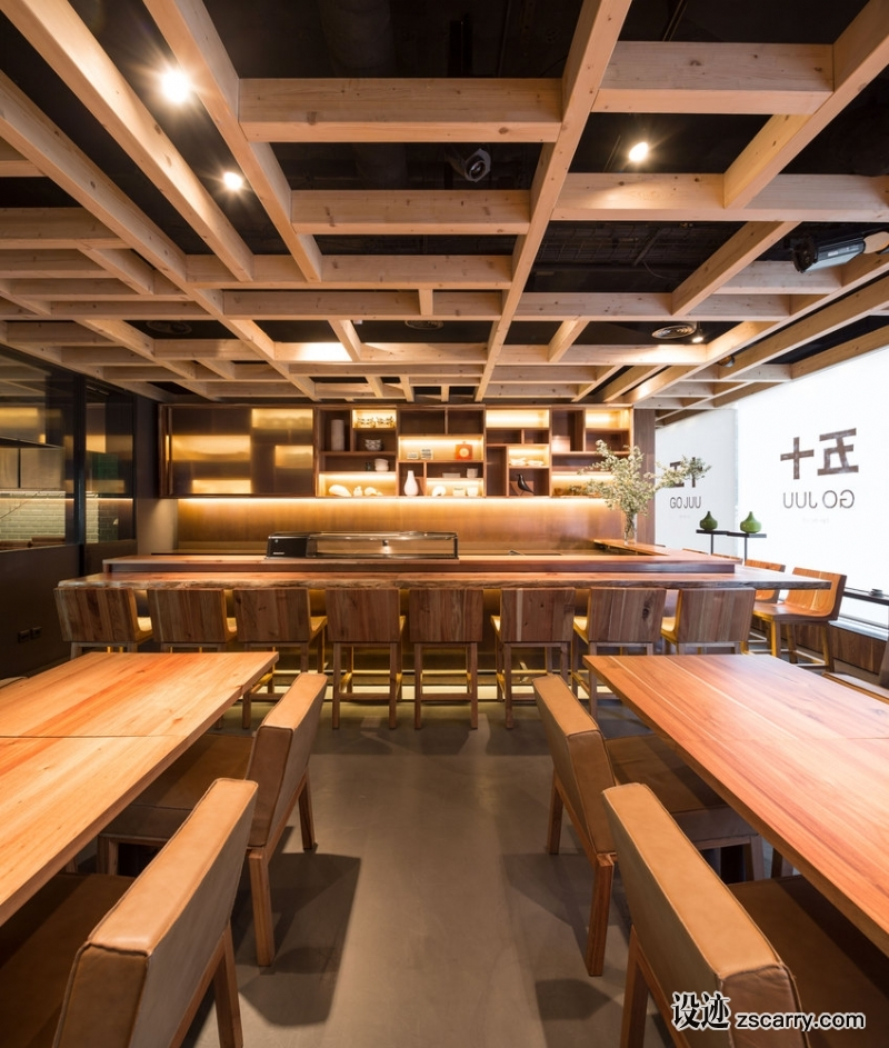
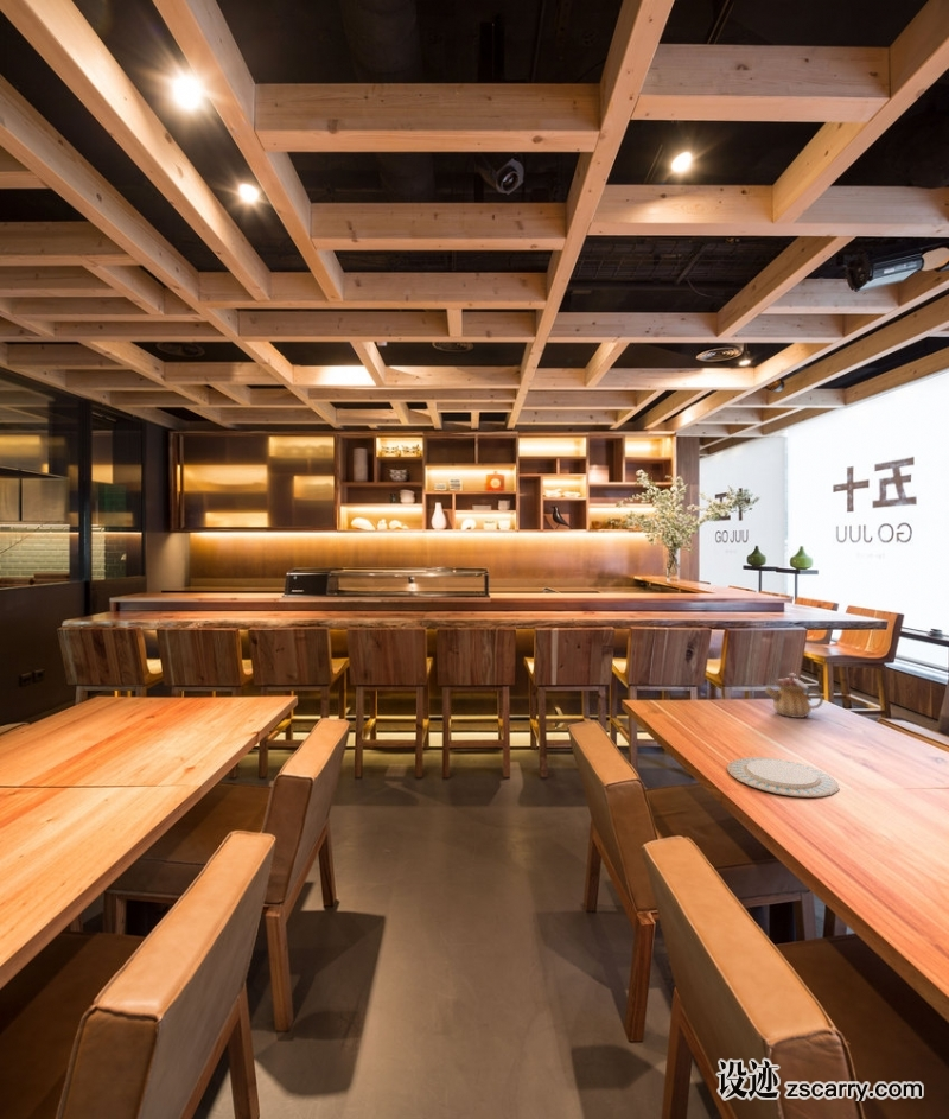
+ teapot [764,672,824,719]
+ chinaware [726,756,840,799]
